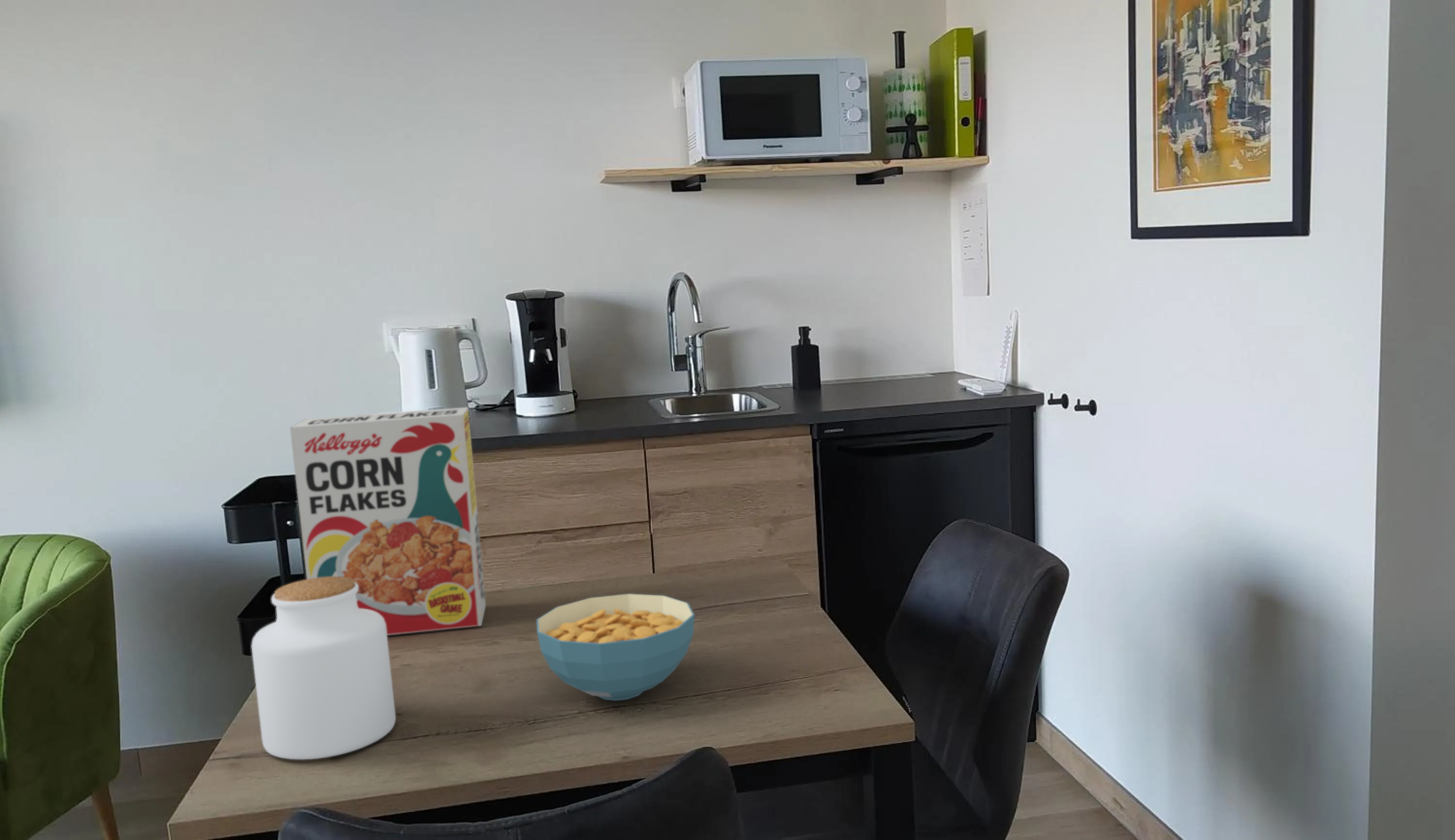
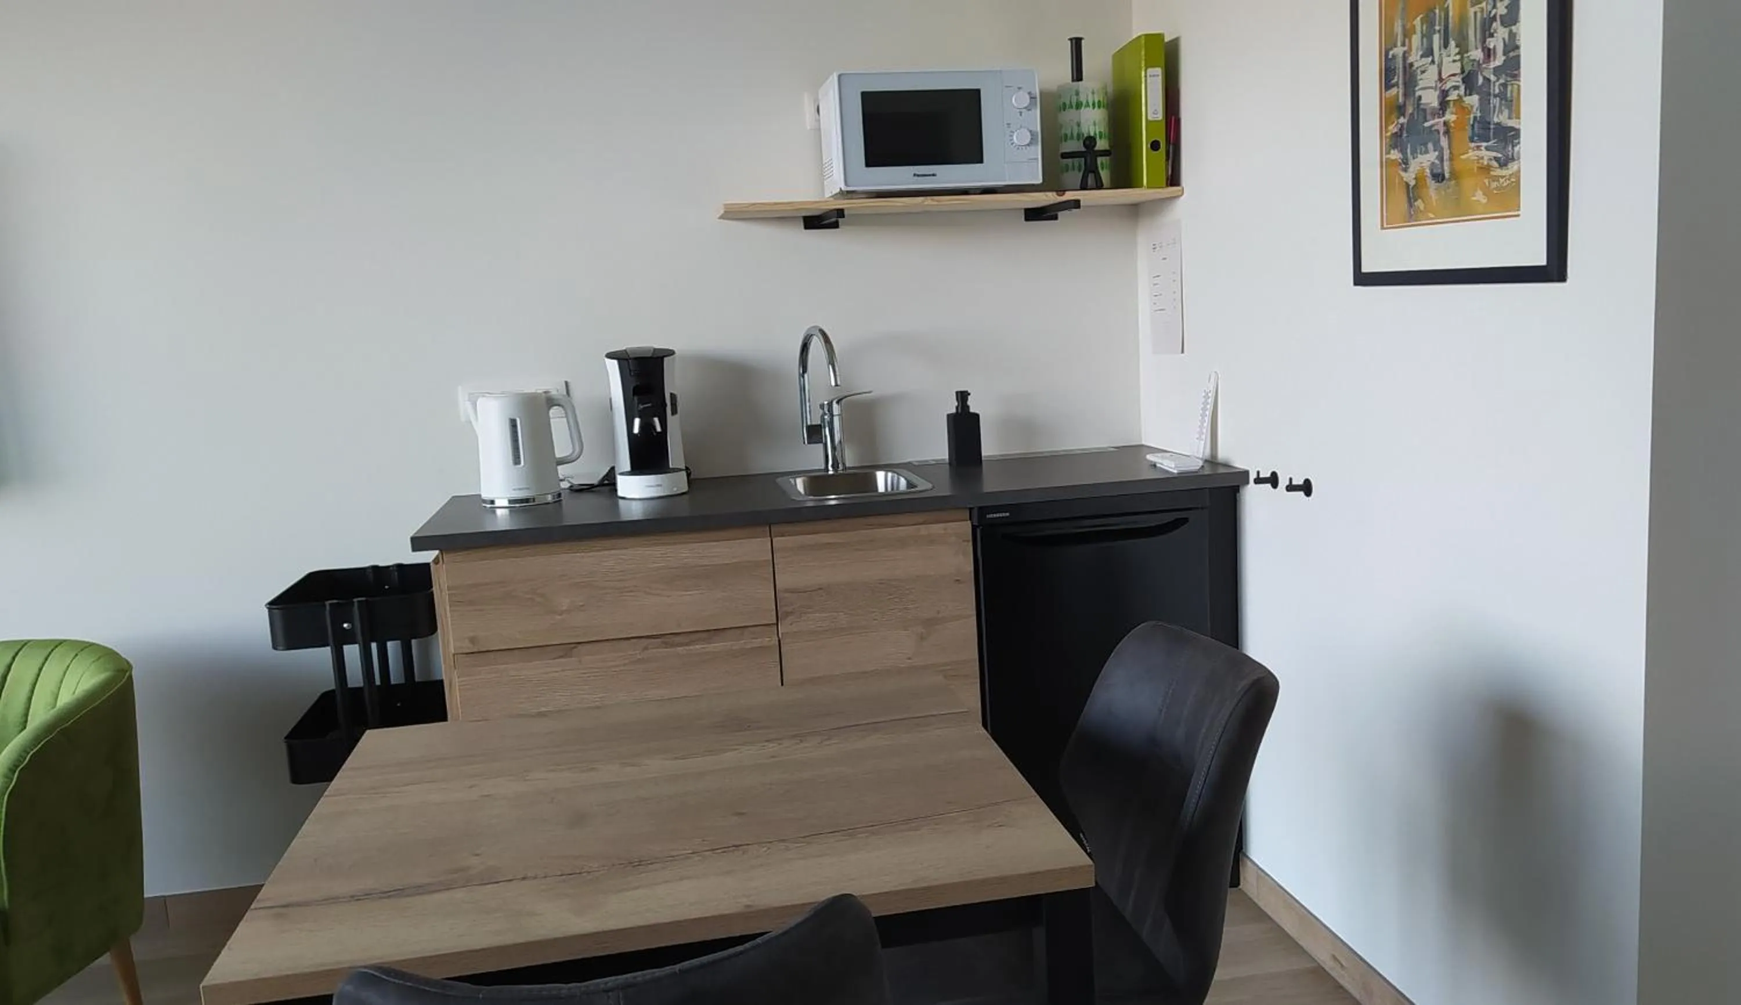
- jar [251,577,396,760]
- cereal bowl [536,593,695,701]
- cereal box [290,406,486,636]
